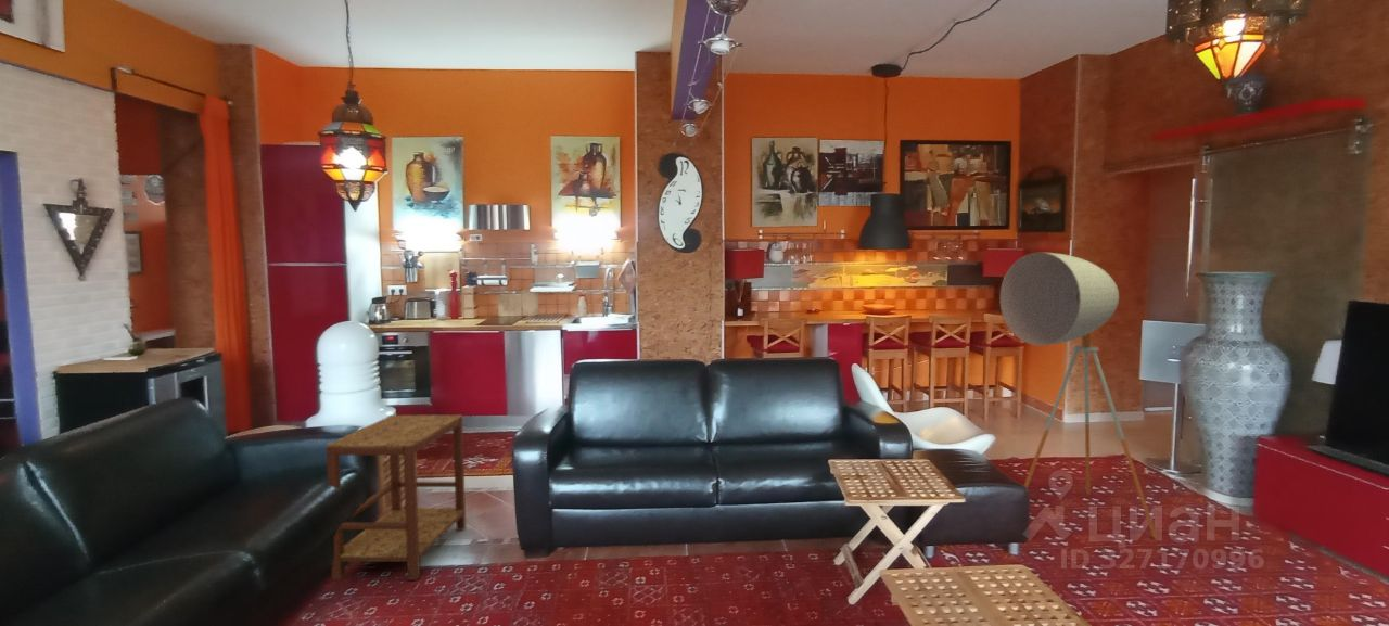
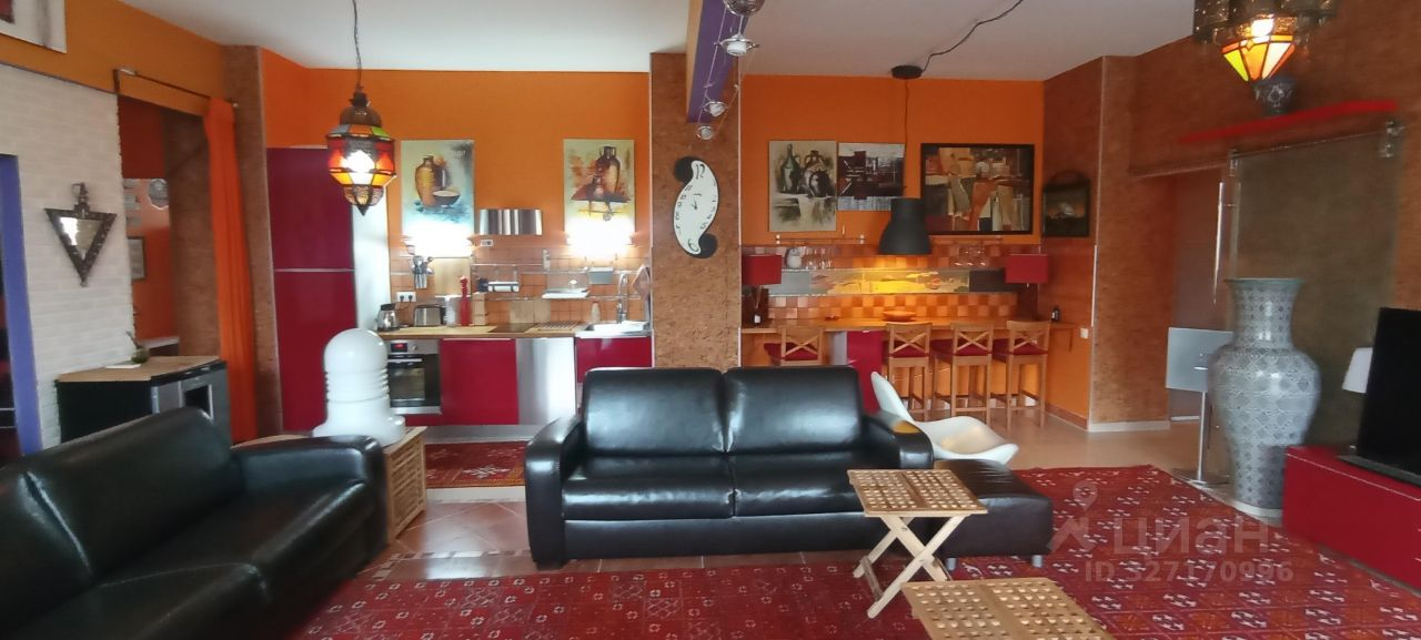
- side table [324,414,467,582]
- floor lamp [998,252,1158,538]
